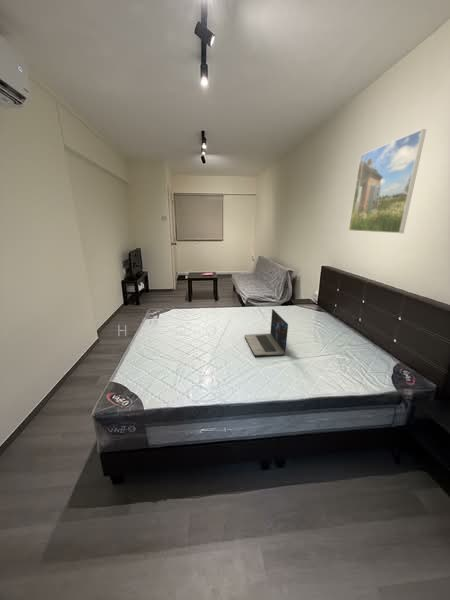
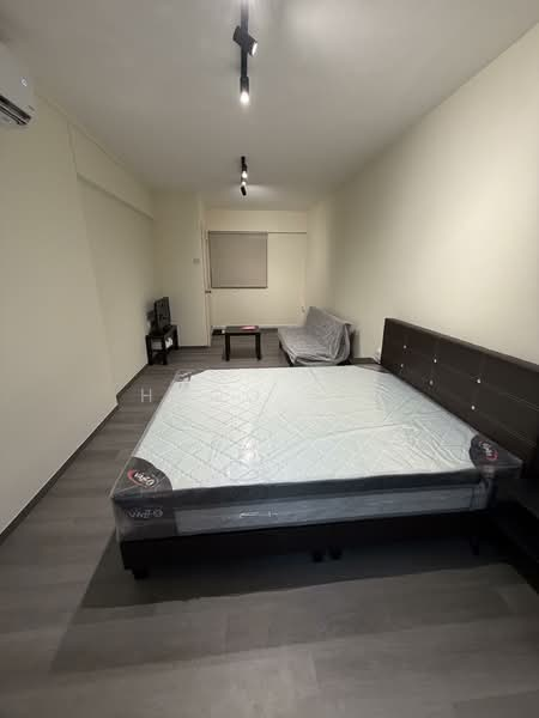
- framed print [348,128,427,234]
- laptop [244,308,289,357]
